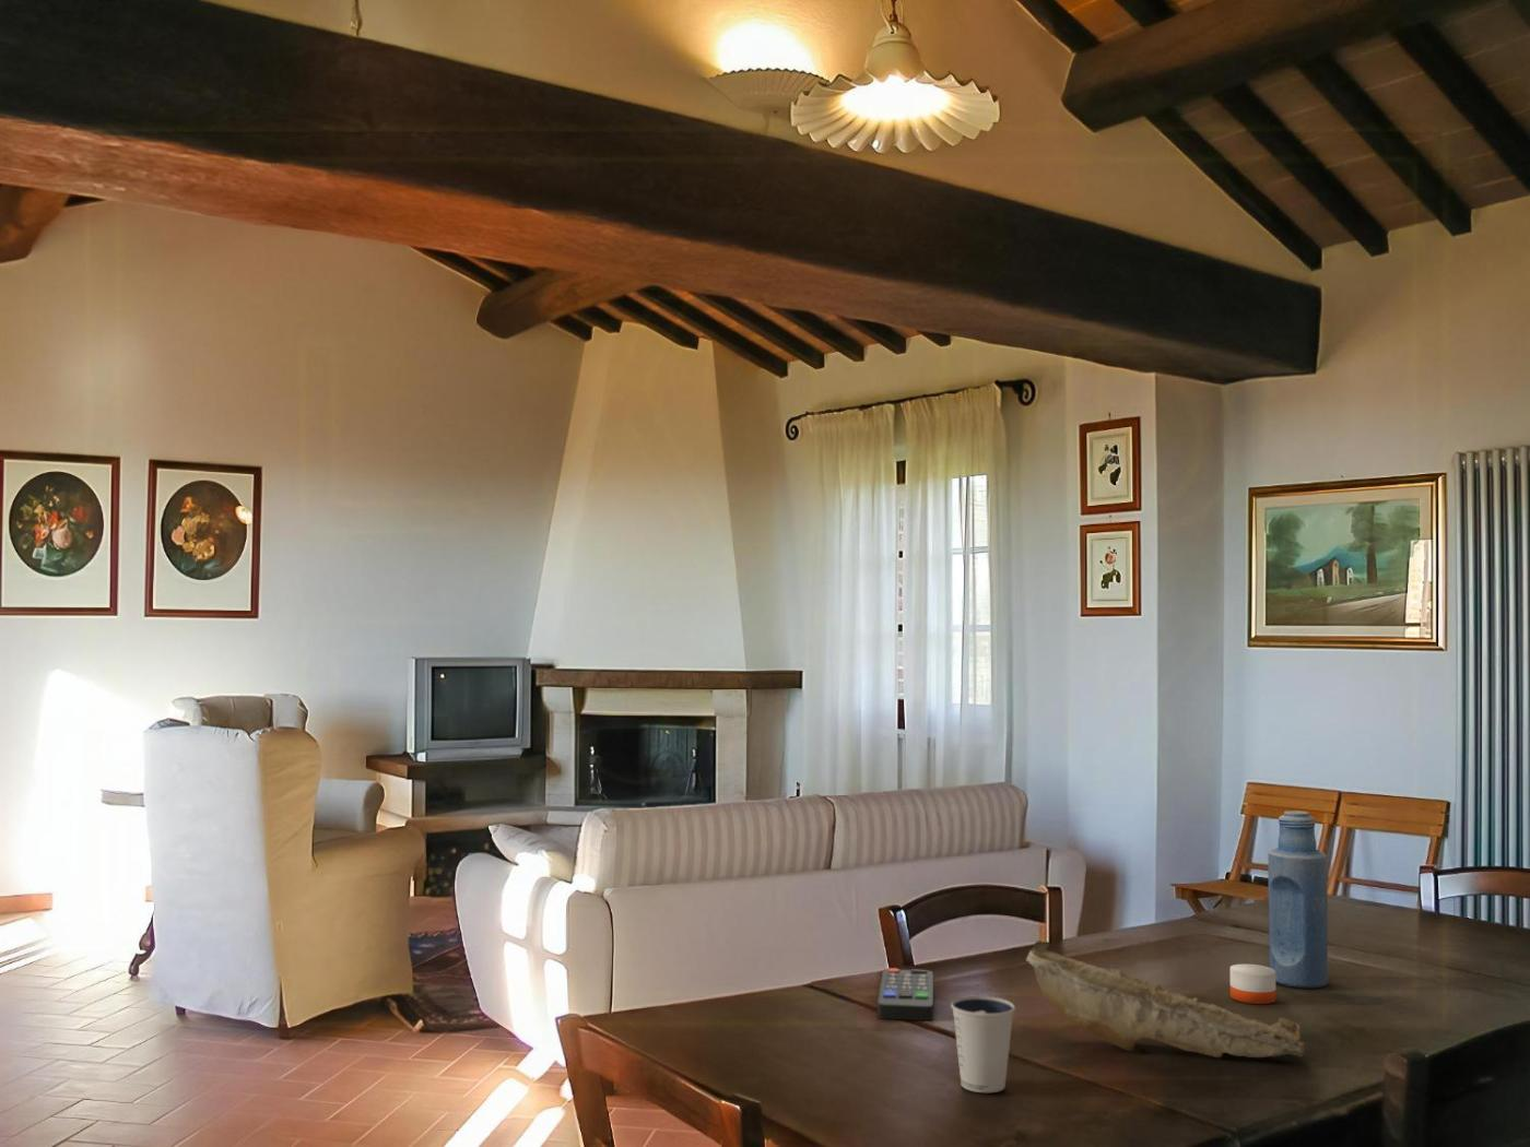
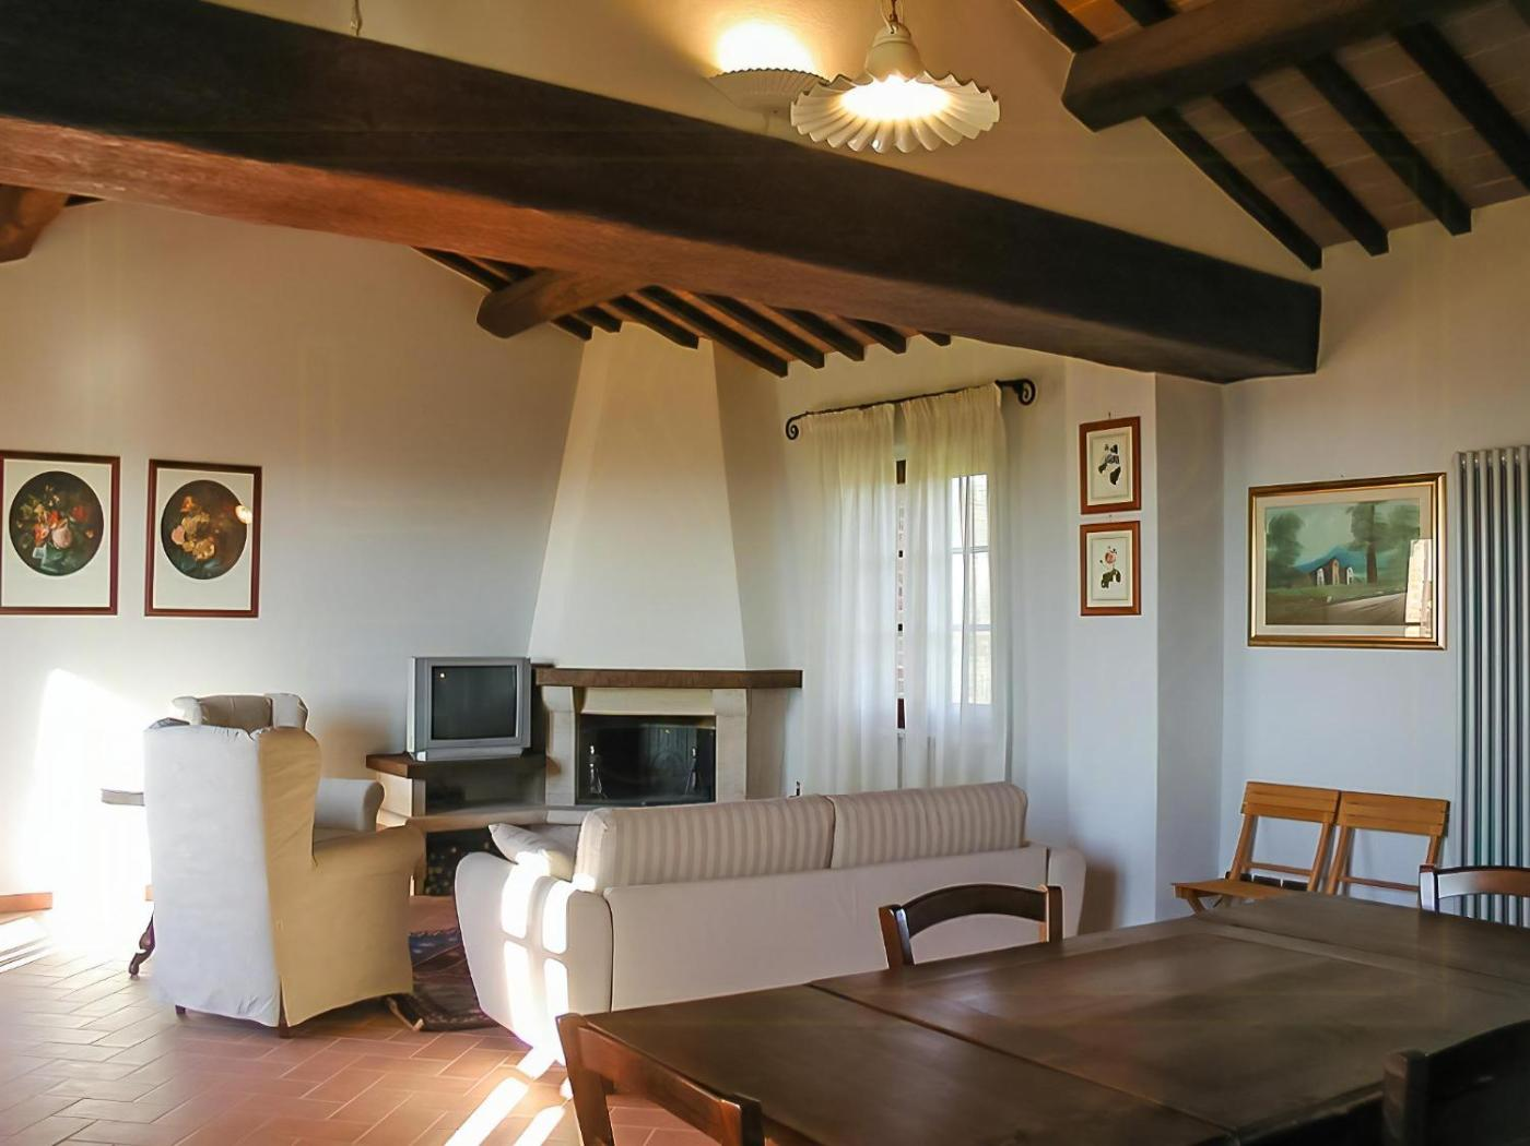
- remote control [877,966,935,1022]
- decorative bowl [1025,940,1305,1059]
- dixie cup [949,995,1017,1094]
- bottle [1266,810,1329,989]
- candle [1230,952,1277,1005]
